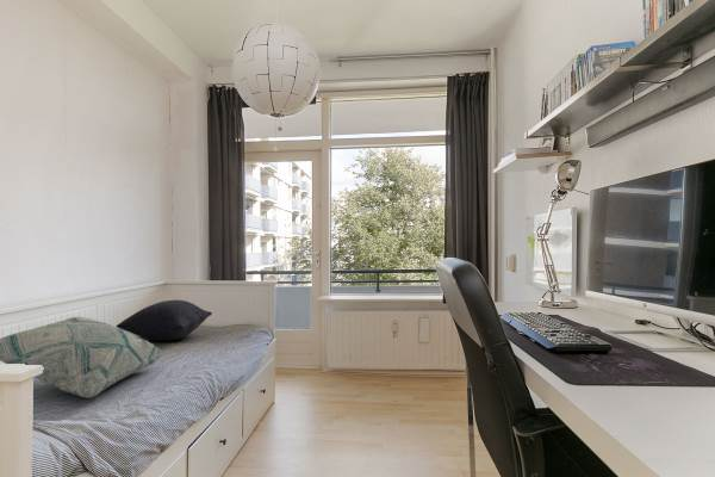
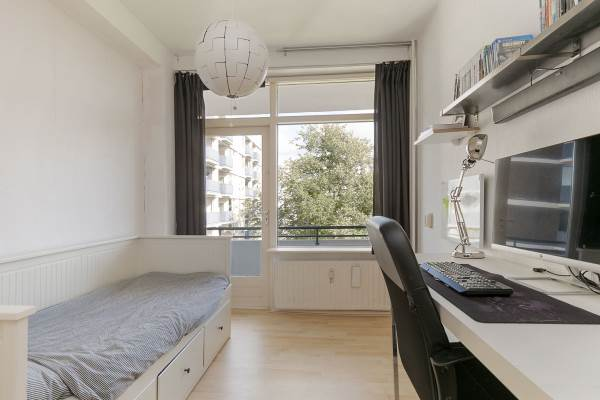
- decorative pillow [0,316,163,399]
- pillow [114,299,213,342]
